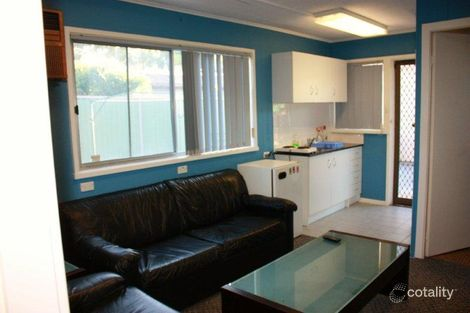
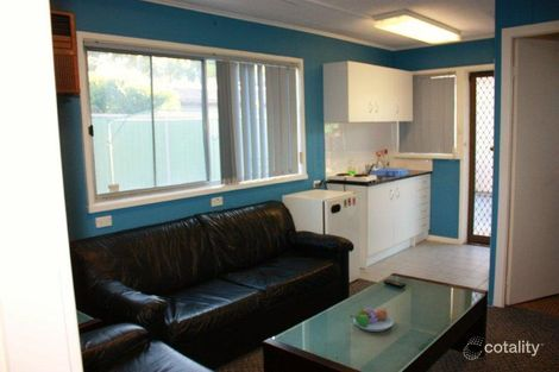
+ fruit bowl [348,307,395,333]
